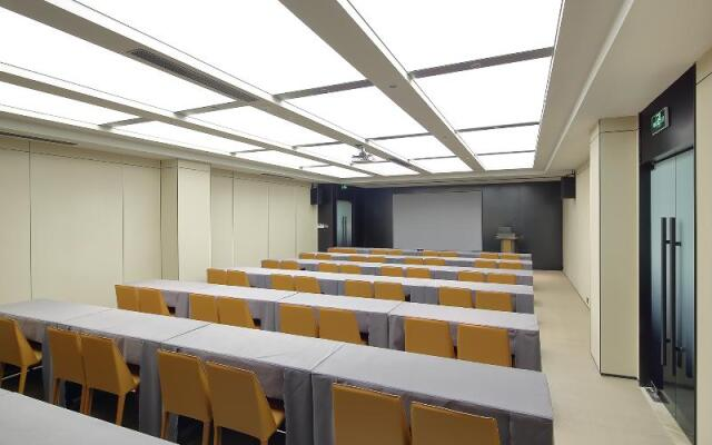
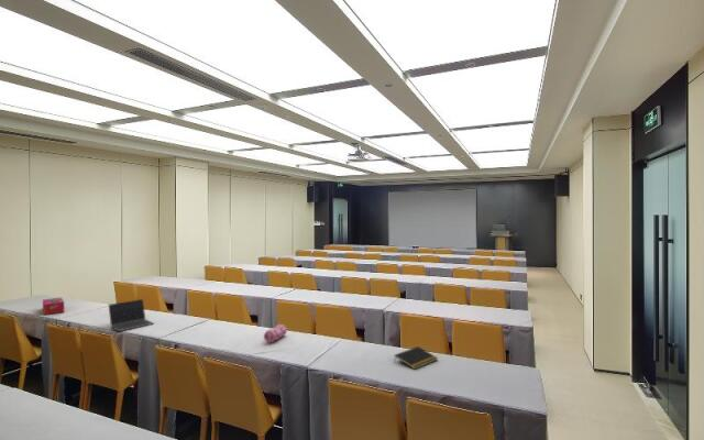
+ pencil case [263,323,288,343]
+ tissue box [42,296,65,316]
+ laptop computer [108,298,155,332]
+ notepad [393,345,439,371]
